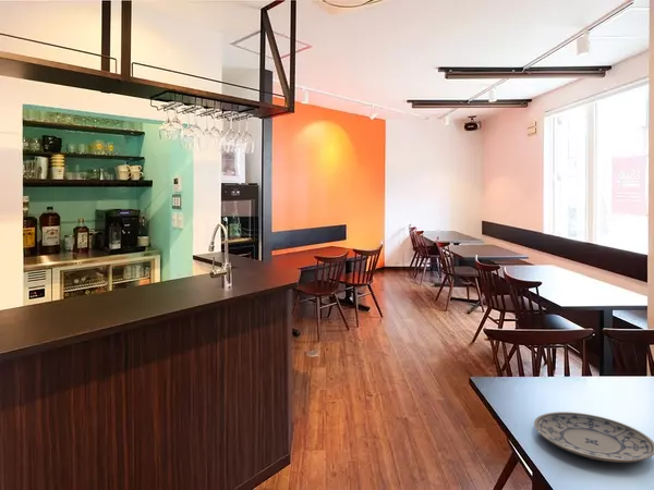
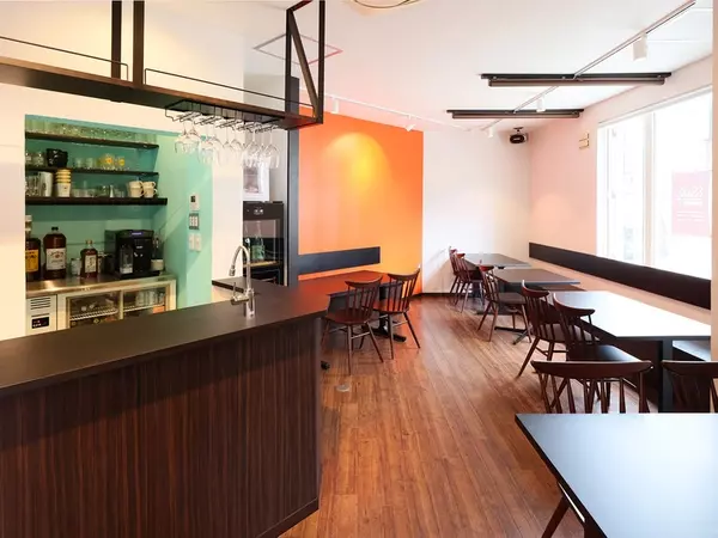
- plate [533,411,654,464]
